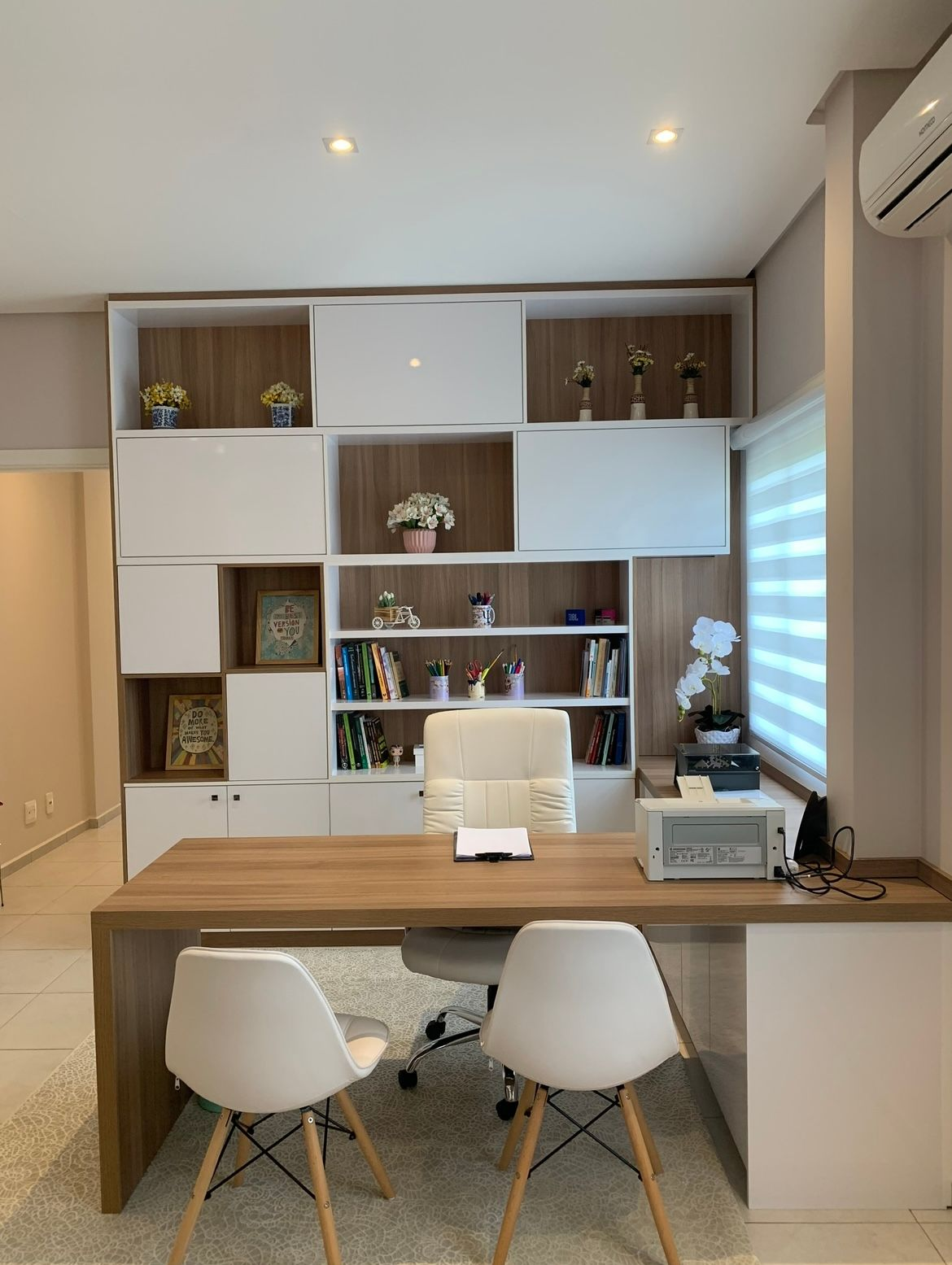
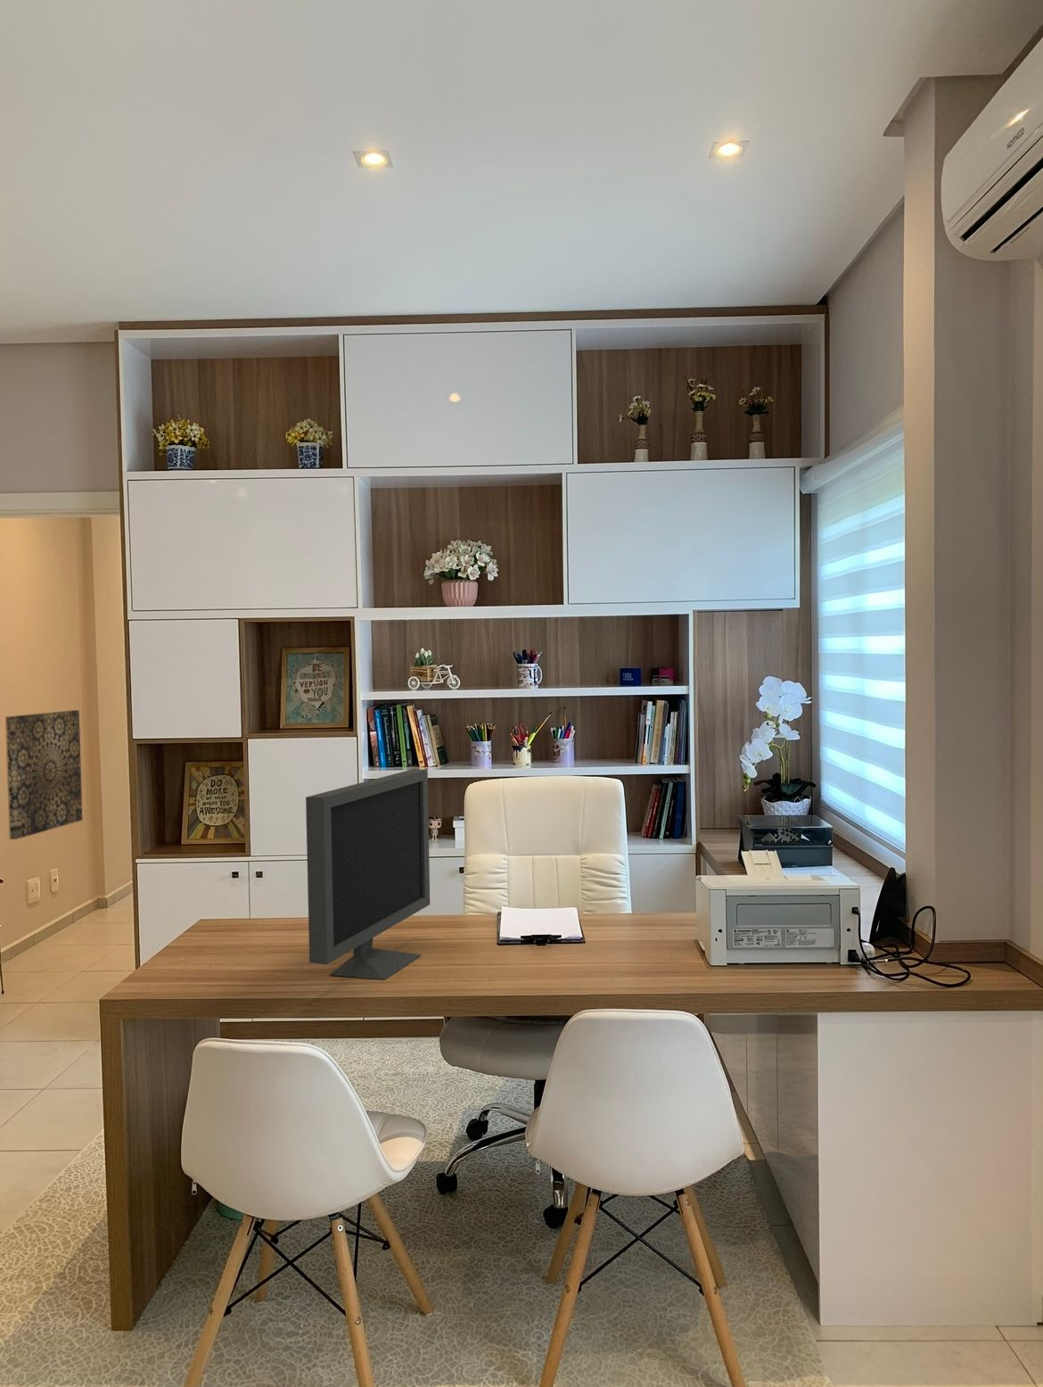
+ wall art [4,709,83,840]
+ monitor [305,768,431,980]
